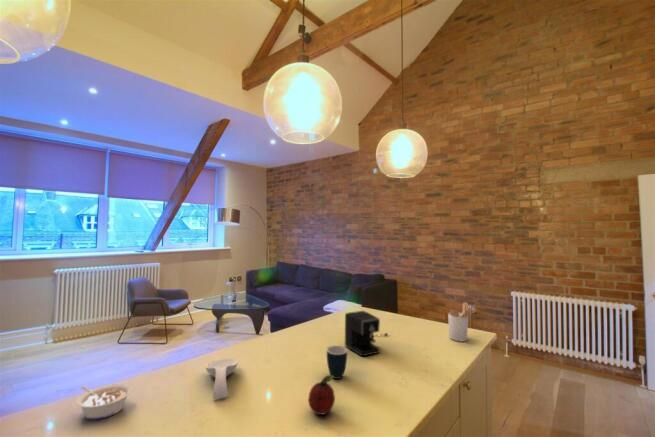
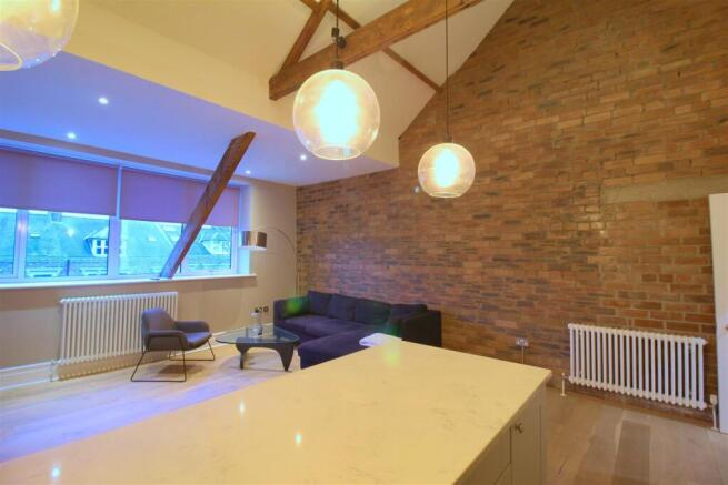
- coffee maker [344,310,389,357]
- spoon rest [204,358,239,400]
- mug [326,345,348,380]
- utensil holder [447,301,480,342]
- fruit [307,374,336,416]
- legume [75,383,133,420]
